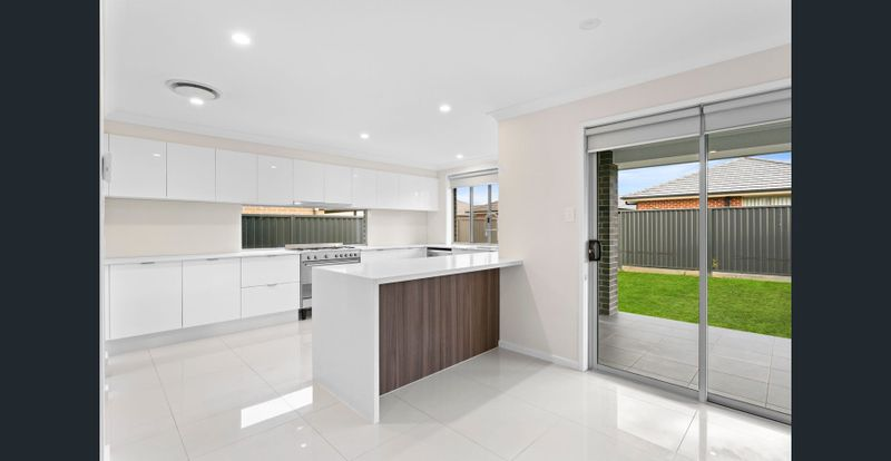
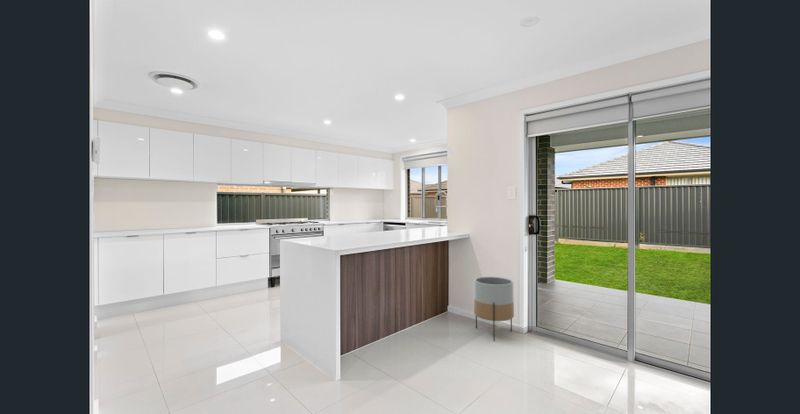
+ planter [473,276,515,342]
